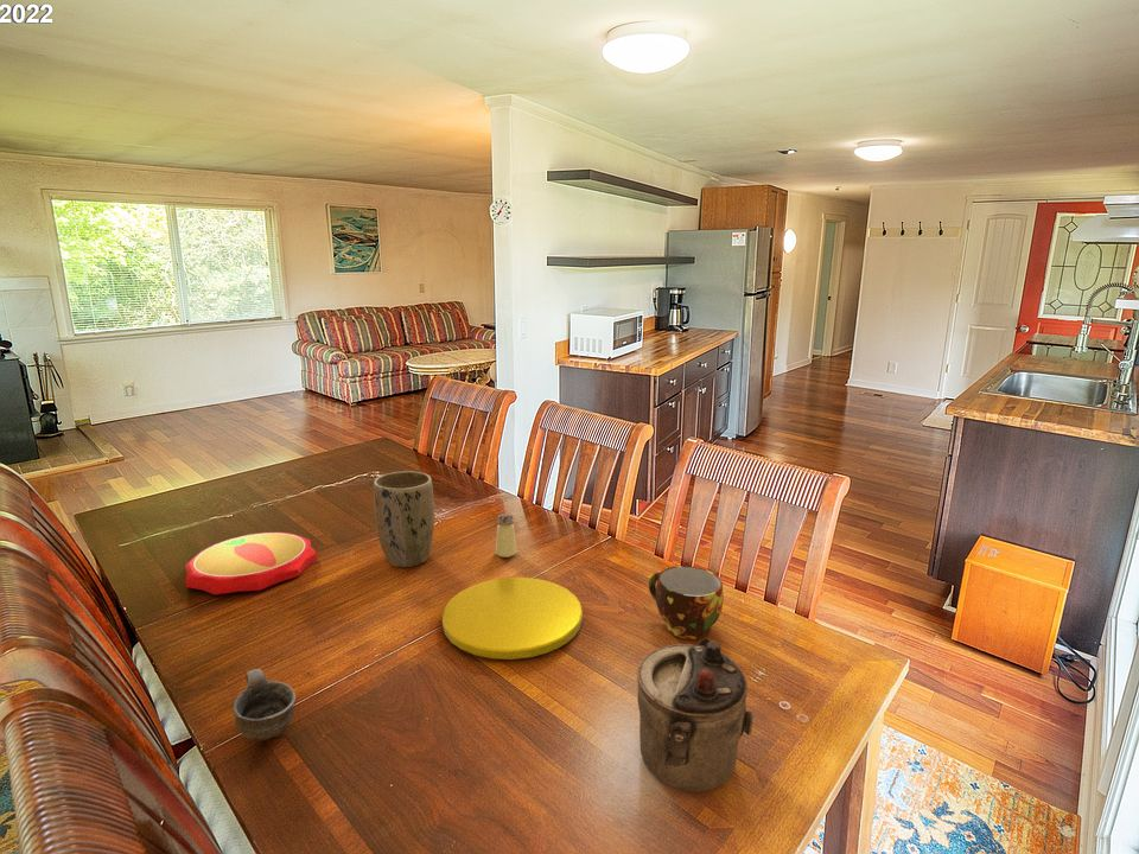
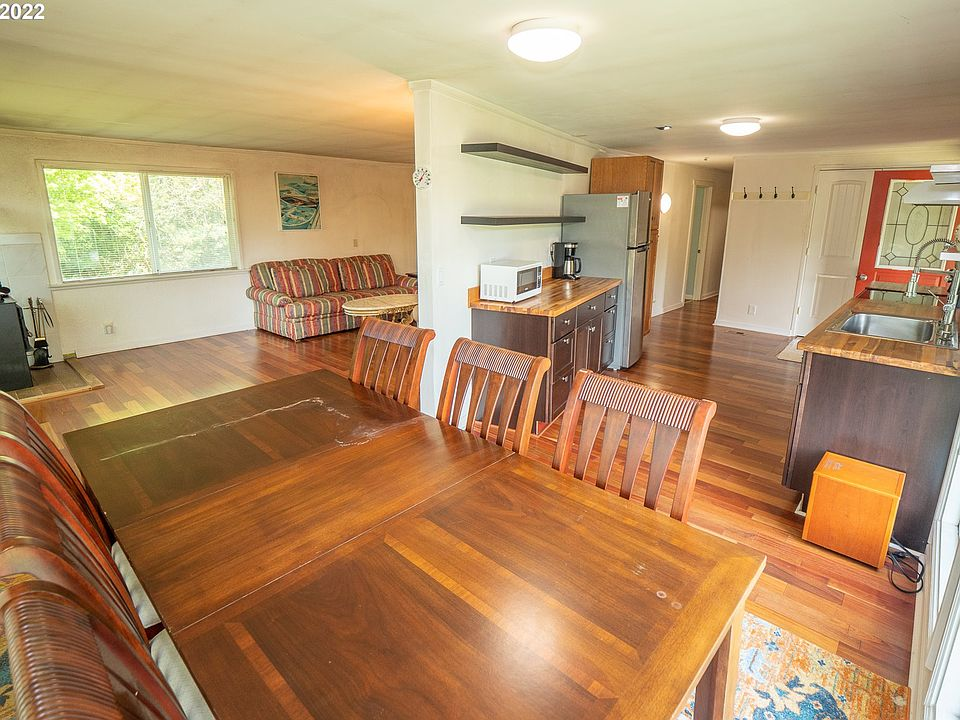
- plate [441,576,584,661]
- plate [184,531,318,595]
- cup [233,668,297,743]
- cup [648,565,725,640]
- plant pot [373,470,435,568]
- teapot [636,637,755,792]
- saltshaker [495,512,517,559]
